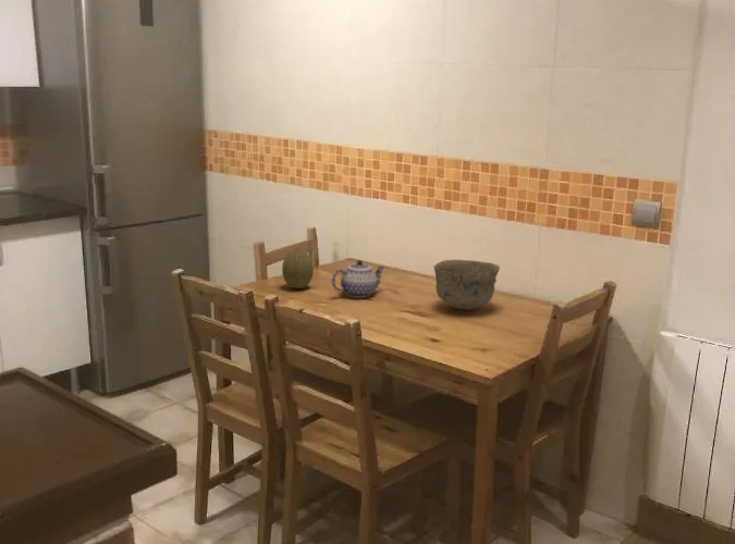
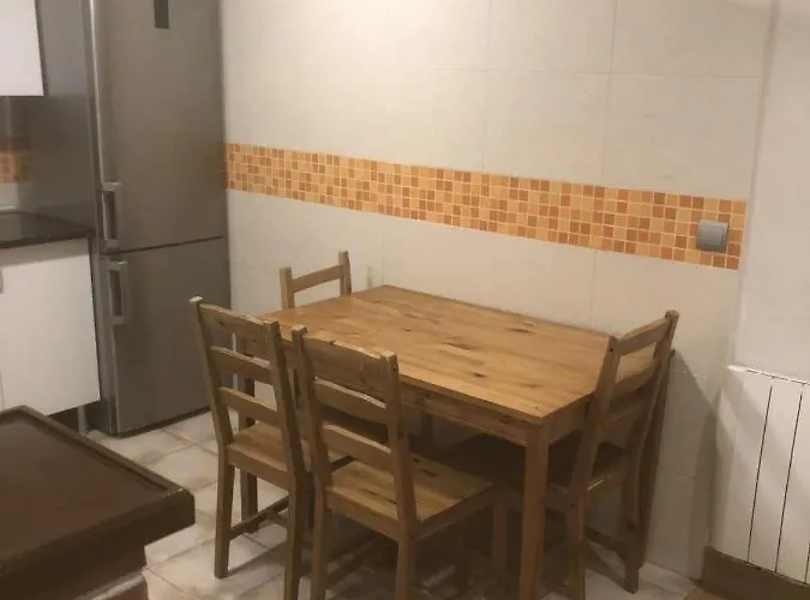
- teapot [331,259,387,299]
- fruit [281,248,315,289]
- bowl [432,259,501,311]
